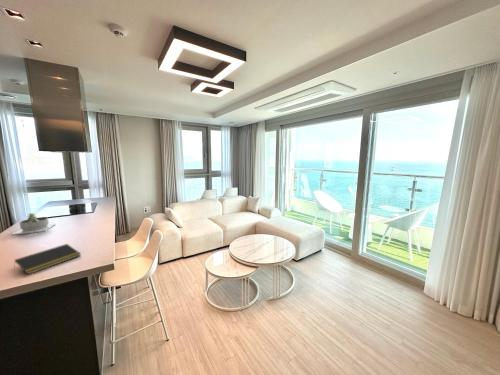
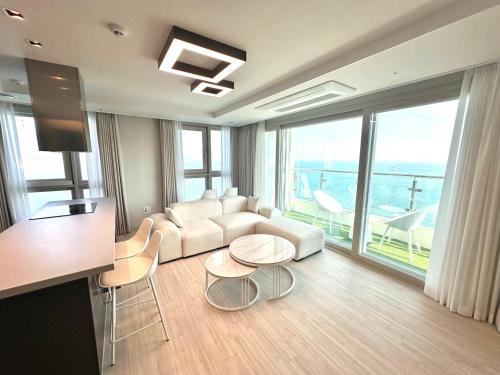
- notepad [13,243,82,275]
- succulent planter [11,212,57,236]
